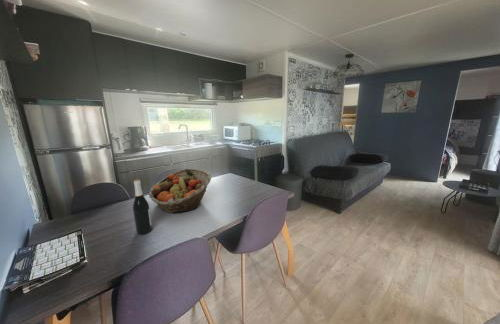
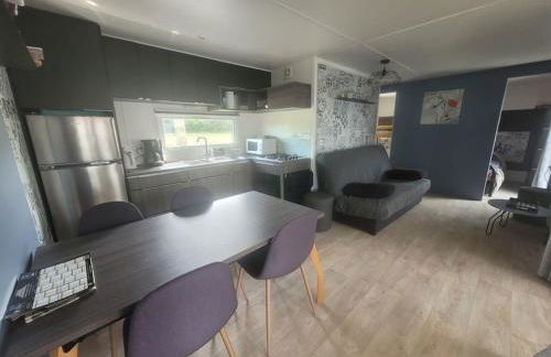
- wine bottle [132,179,153,236]
- fruit basket [148,168,212,214]
